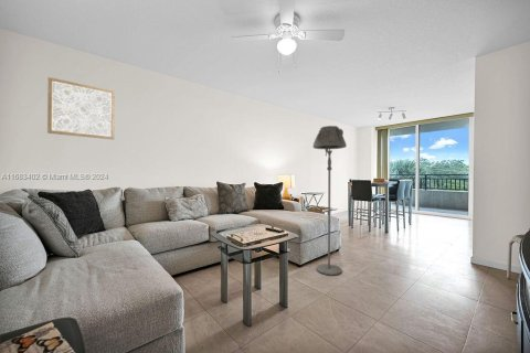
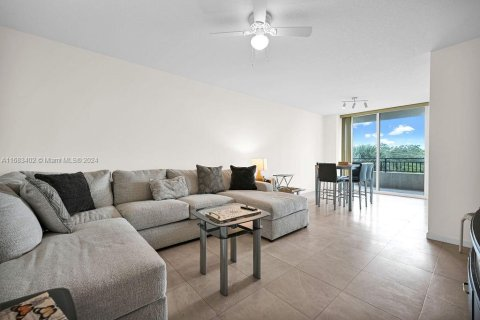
- floor lamp [312,125,348,277]
- wall art [46,76,116,140]
